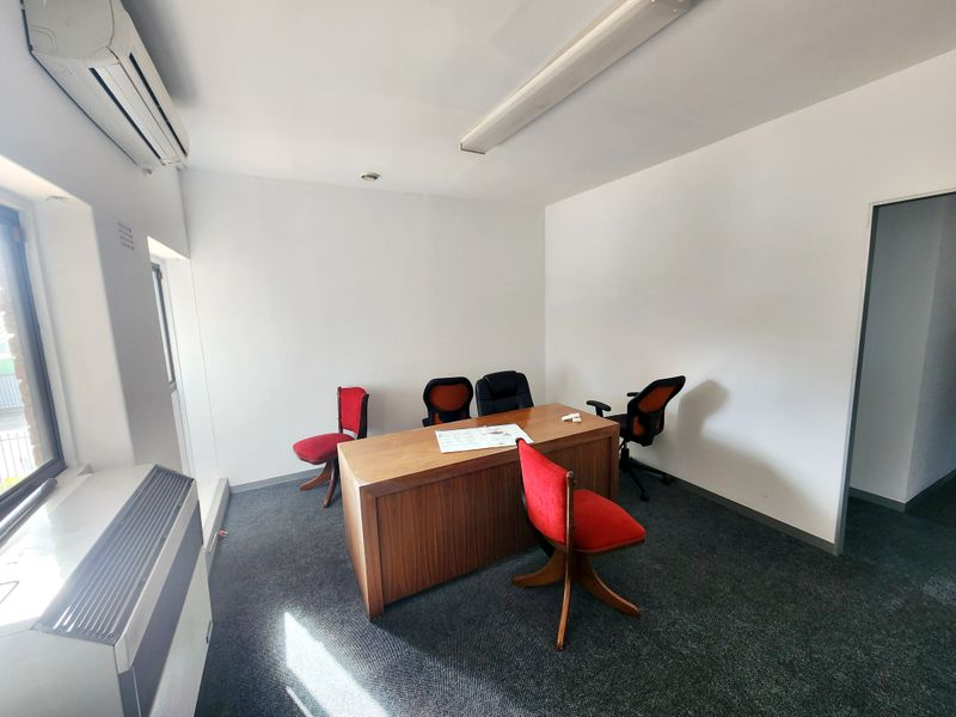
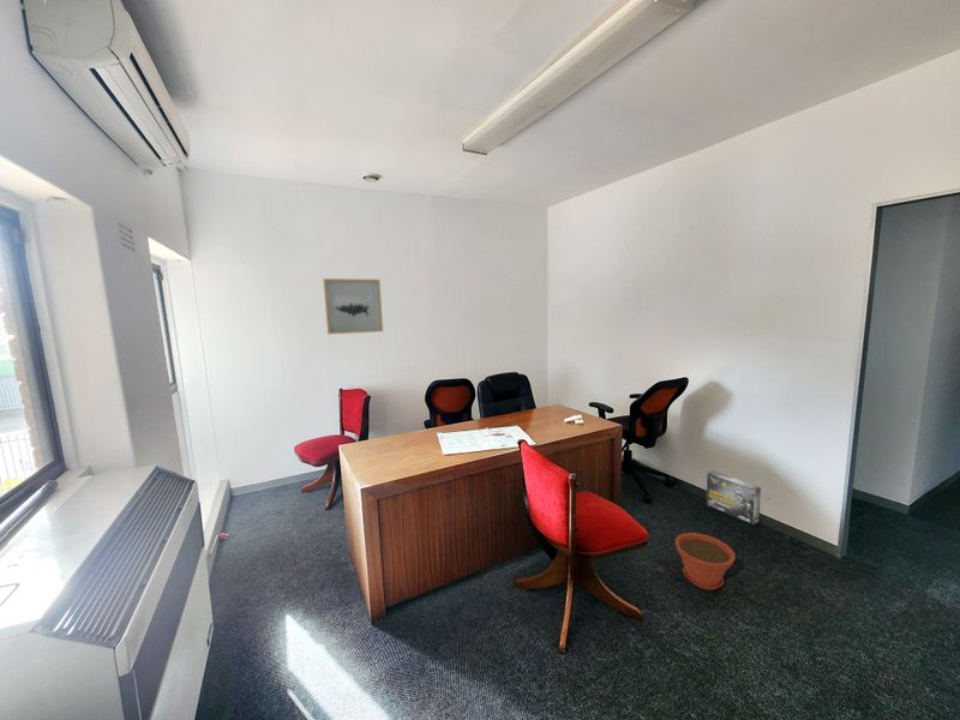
+ wall art [322,277,384,336]
+ box [706,469,762,526]
+ plant pot [674,532,737,590]
